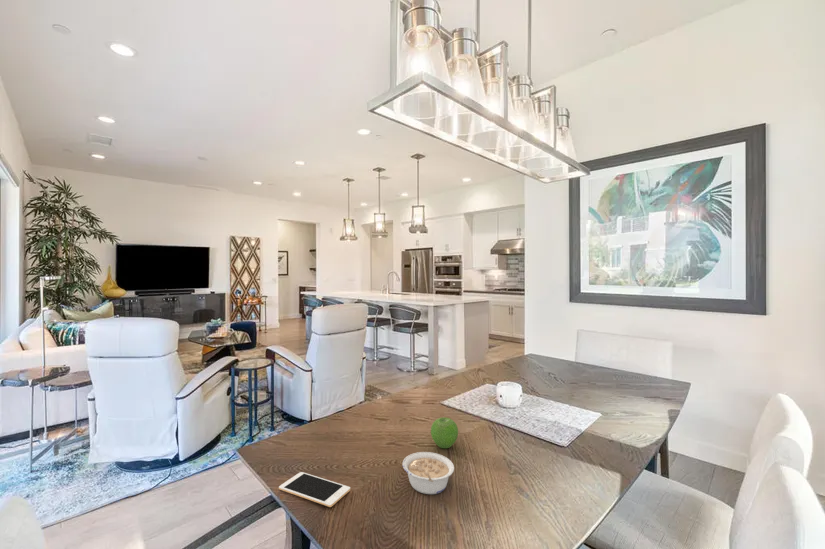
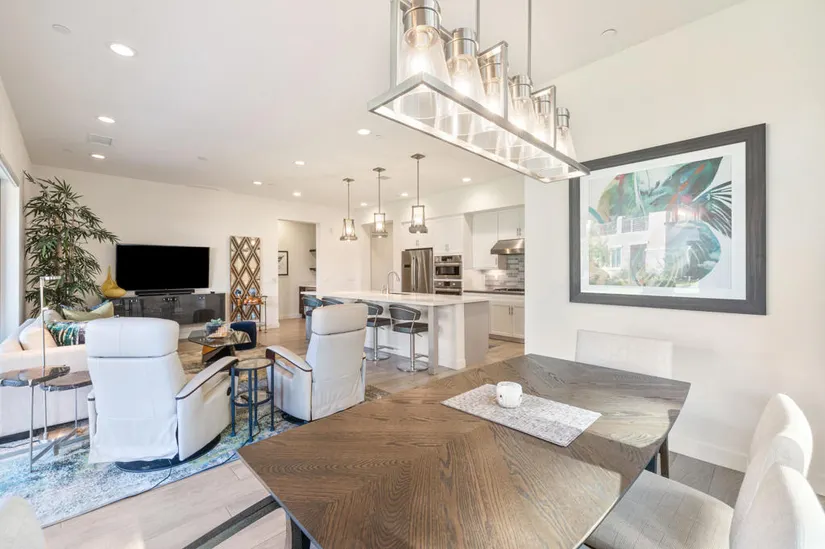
- cell phone [278,471,351,508]
- fruit [430,416,459,449]
- legume [402,451,455,495]
